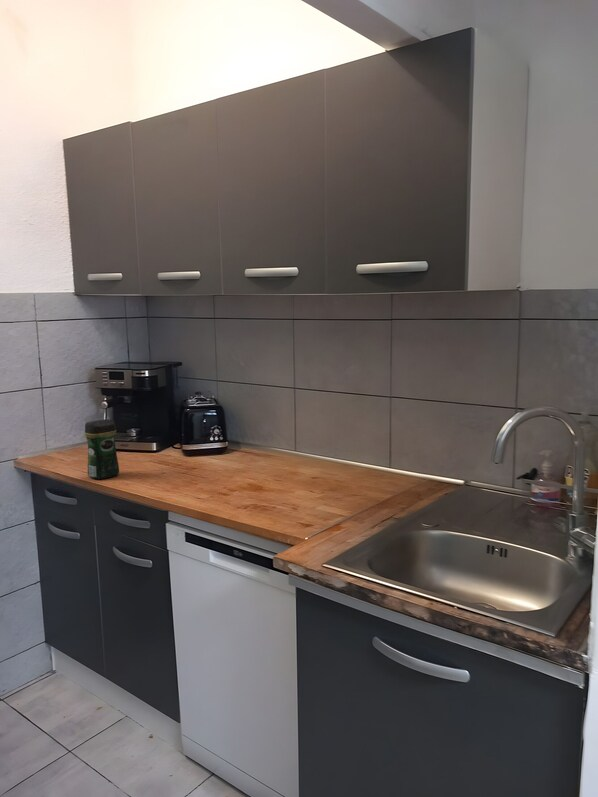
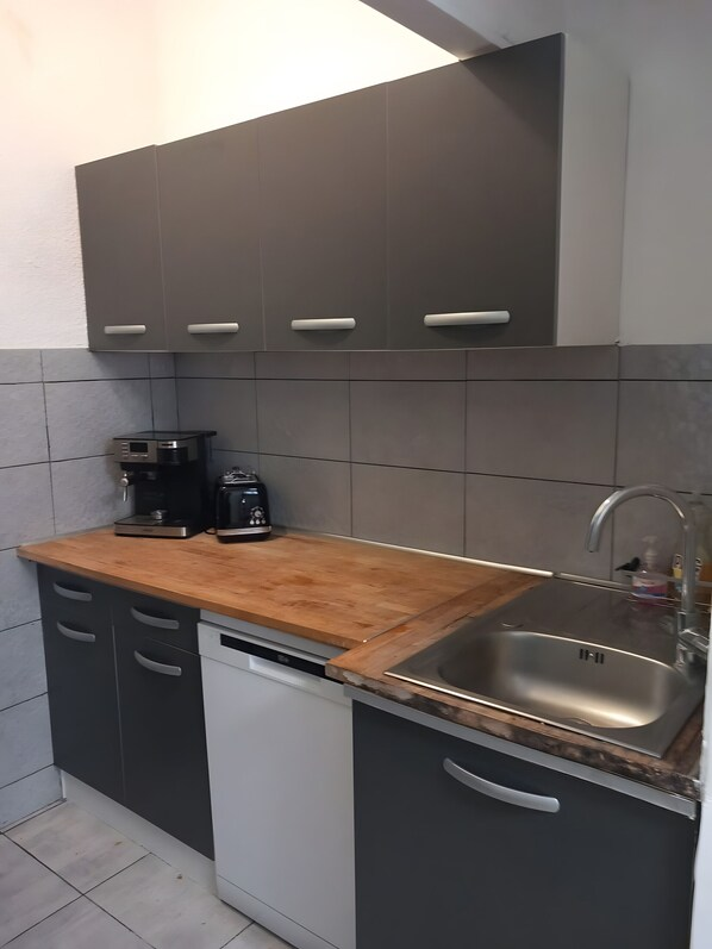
- coffee jar [84,418,120,479]
